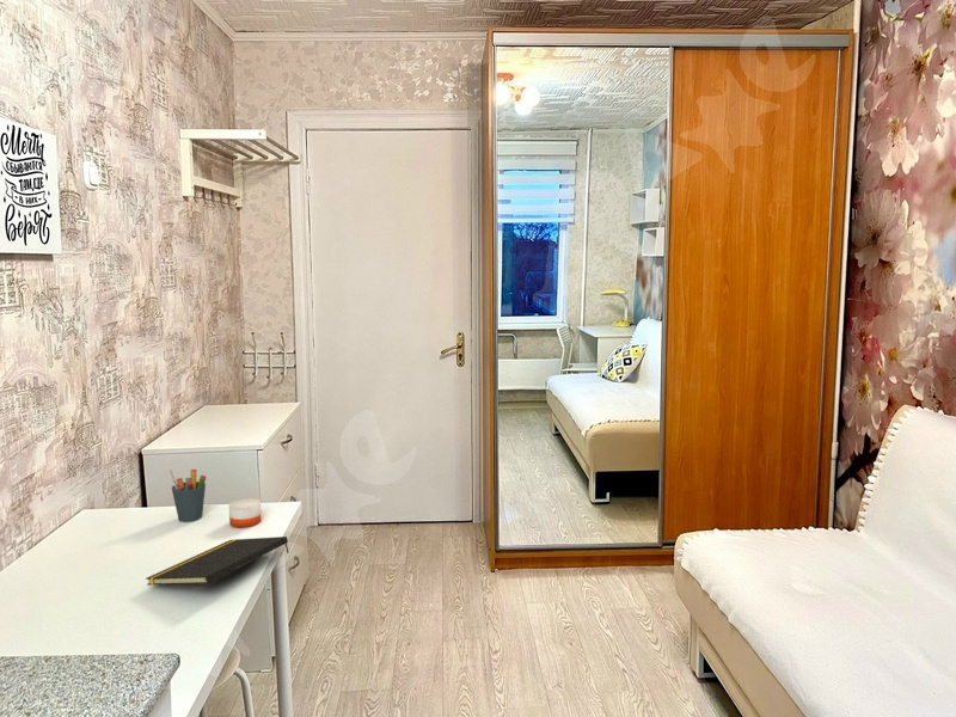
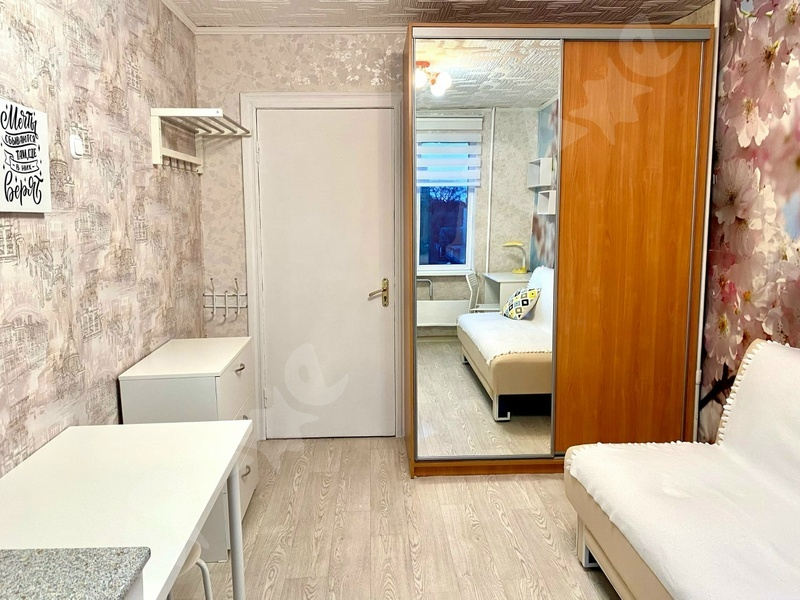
- candle [228,497,262,528]
- pen holder [168,468,207,522]
- notepad [145,535,289,587]
